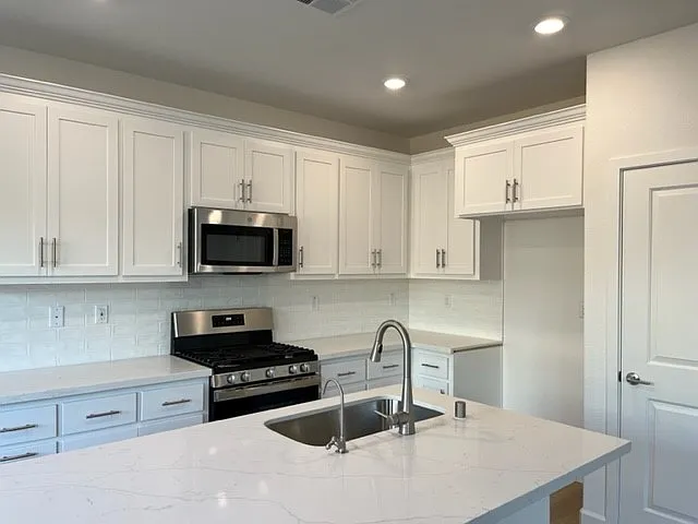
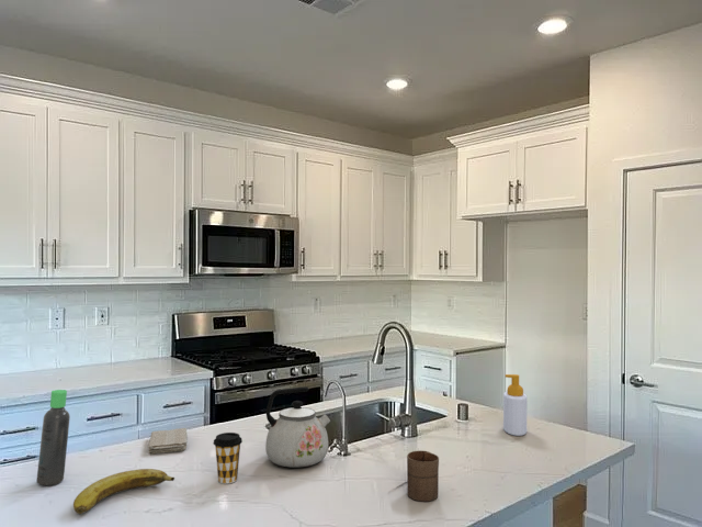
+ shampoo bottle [35,389,71,486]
+ cup [406,449,440,503]
+ washcloth [147,427,189,456]
+ soap bottle [502,373,528,437]
+ banana [72,468,176,515]
+ coffee cup [213,431,244,485]
+ kettle [264,385,331,469]
